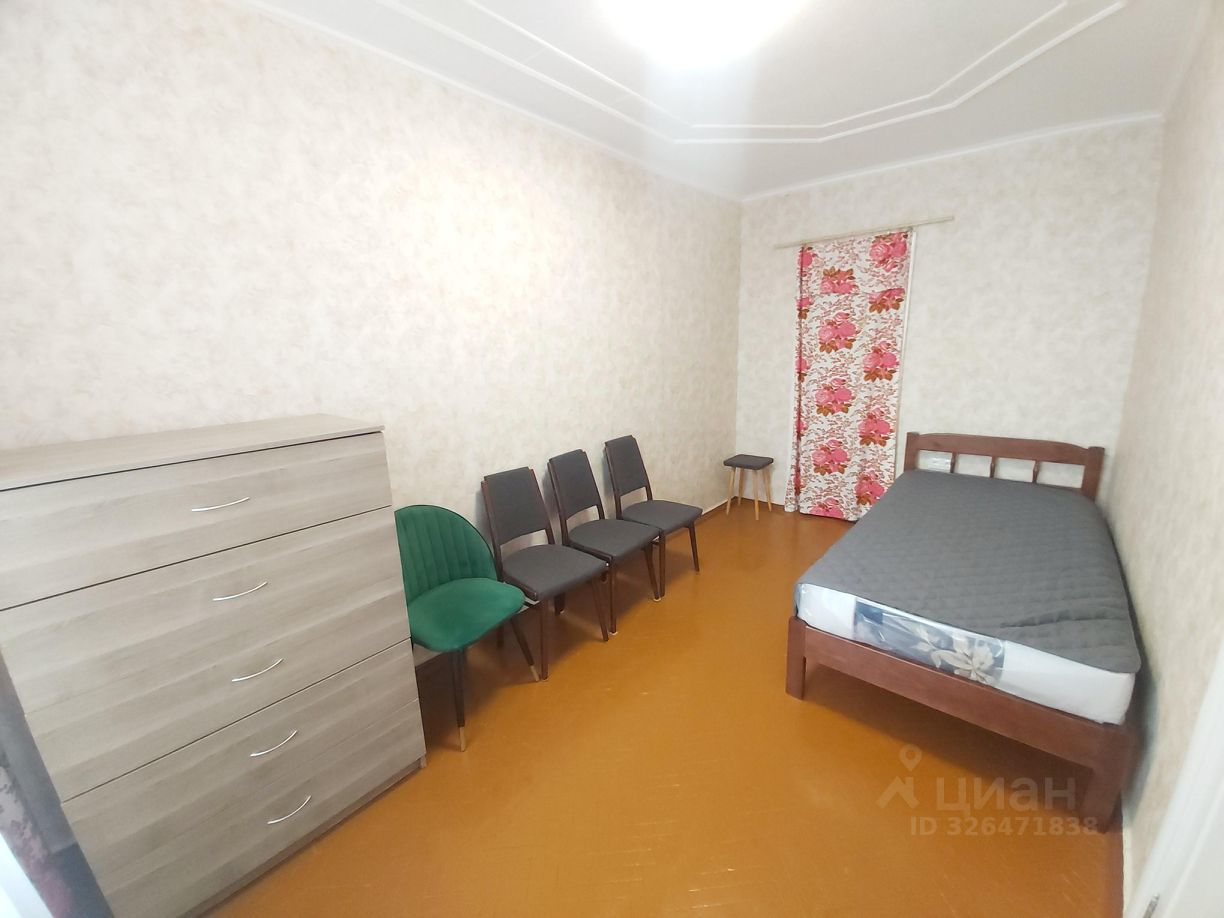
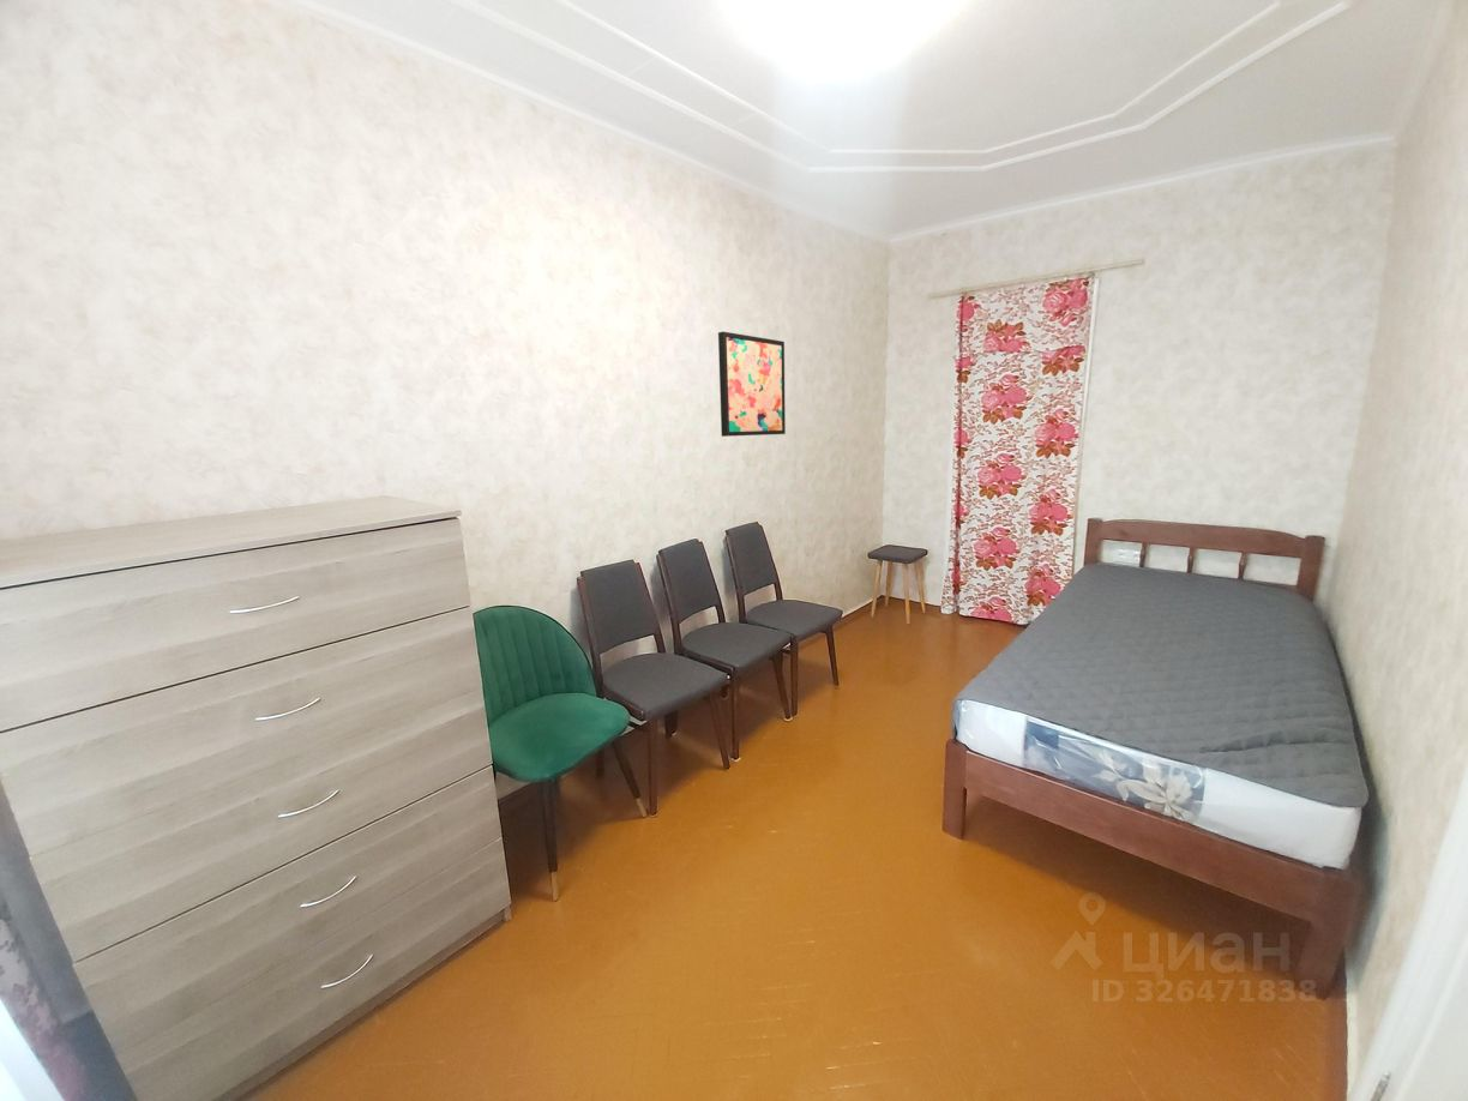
+ wall art [717,331,787,438]
